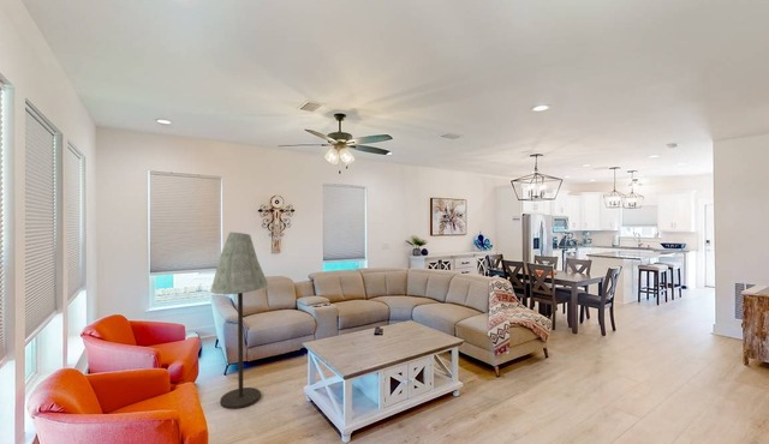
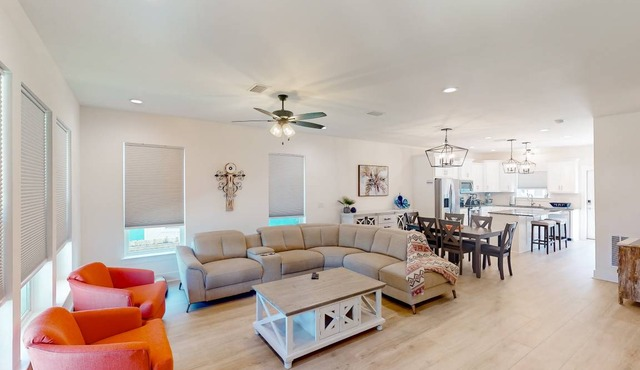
- floor lamp [210,232,269,410]
